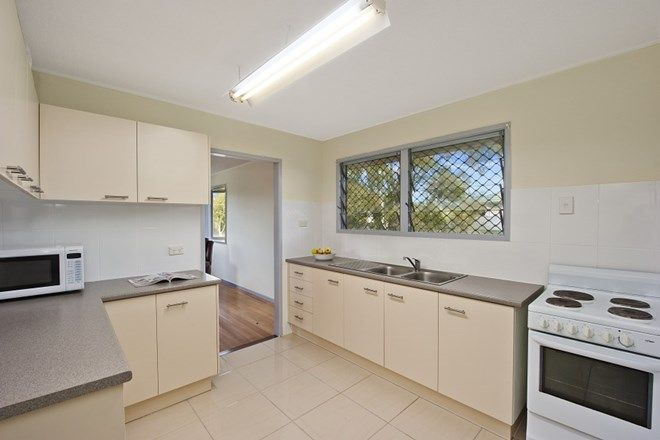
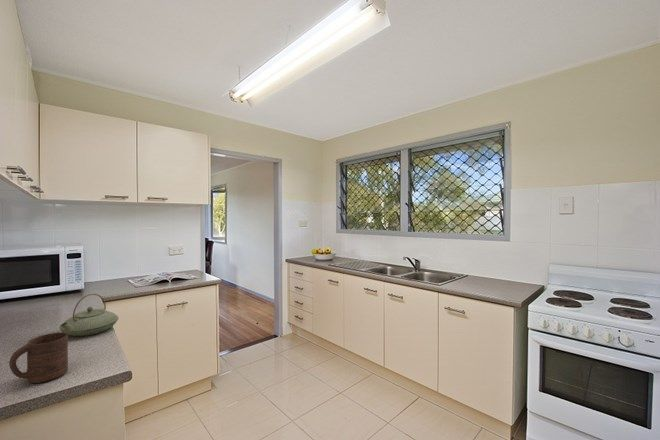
+ teapot [58,293,120,337]
+ cup [8,332,69,384]
